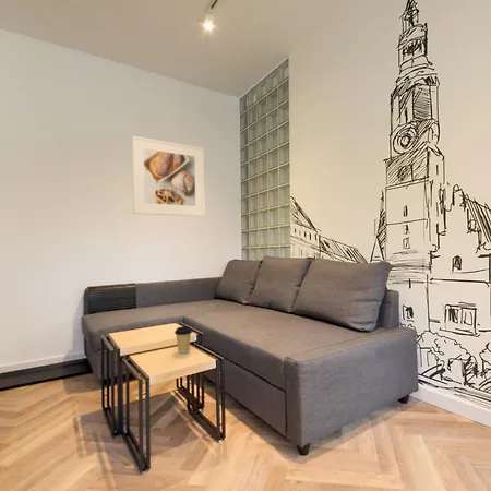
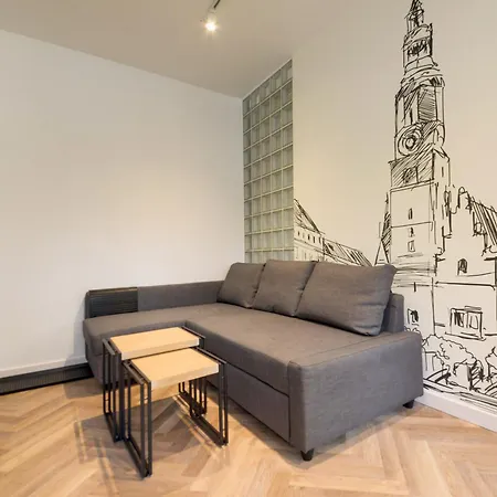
- coffee cup [173,325,193,354]
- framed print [131,134,206,217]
